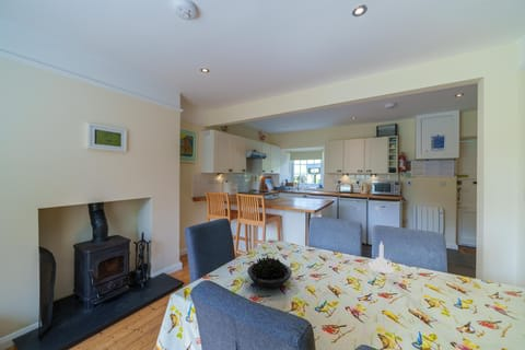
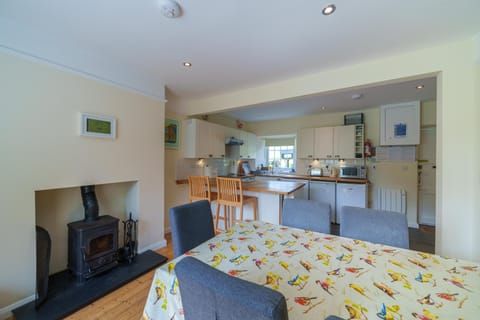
- candle holder [368,240,395,275]
- succulent plant [246,255,293,289]
